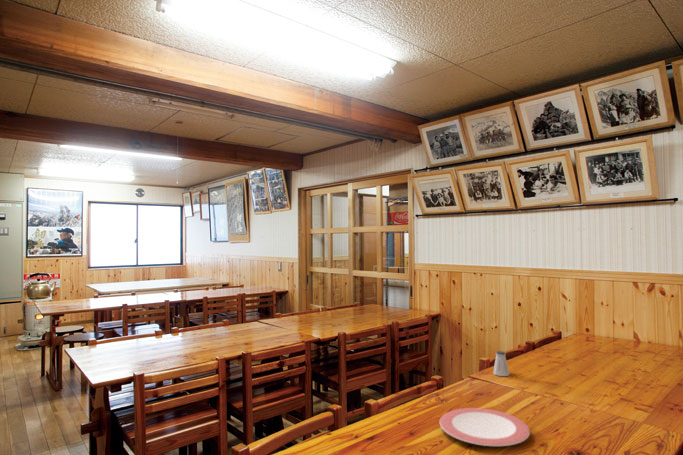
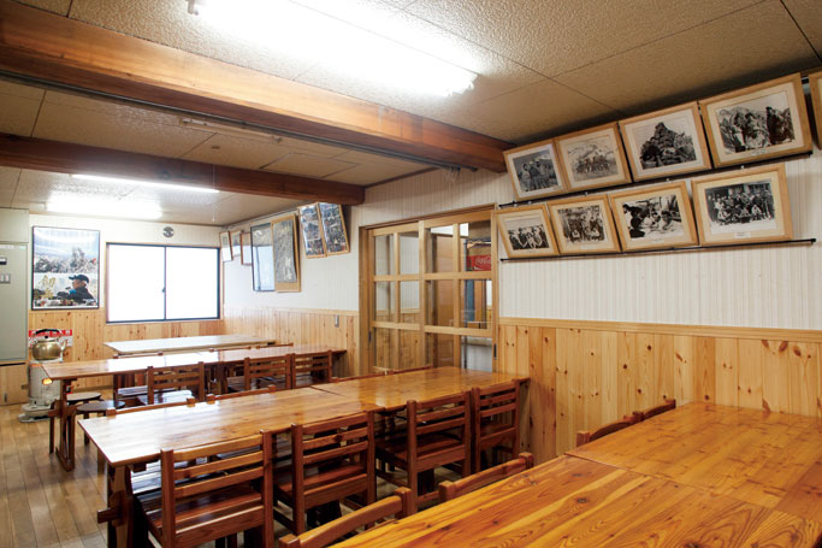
- plate [439,407,531,447]
- saltshaker [492,350,511,377]
